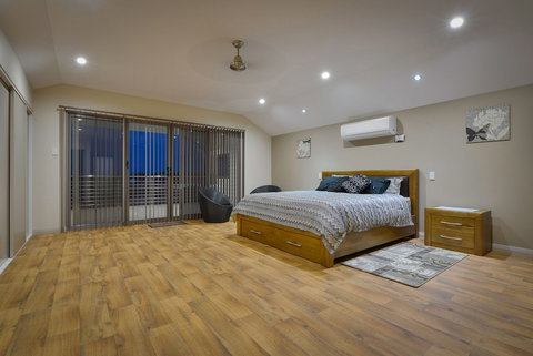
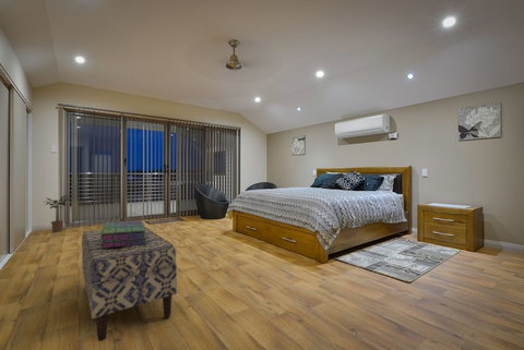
+ stack of books [100,219,147,249]
+ bench [81,226,178,342]
+ potted plant [44,193,72,233]
